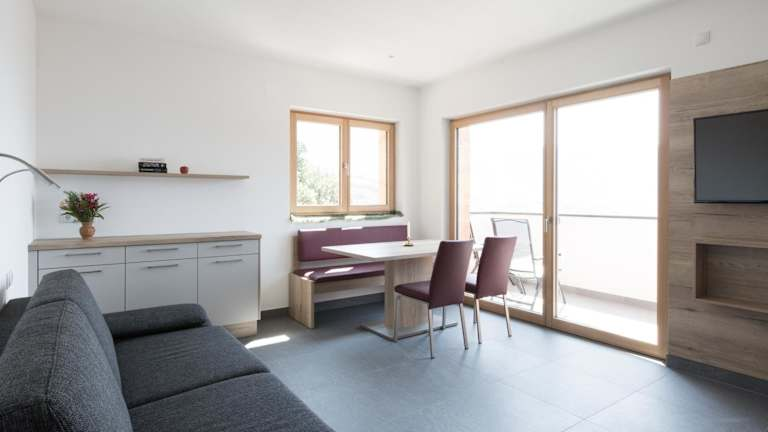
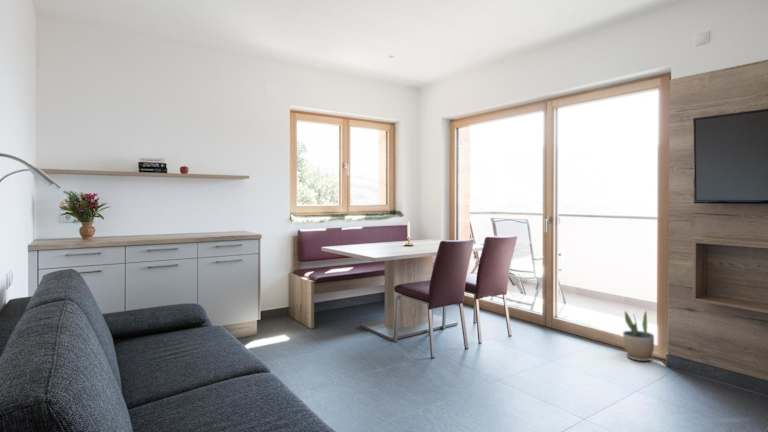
+ potted plant [622,309,655,362]
